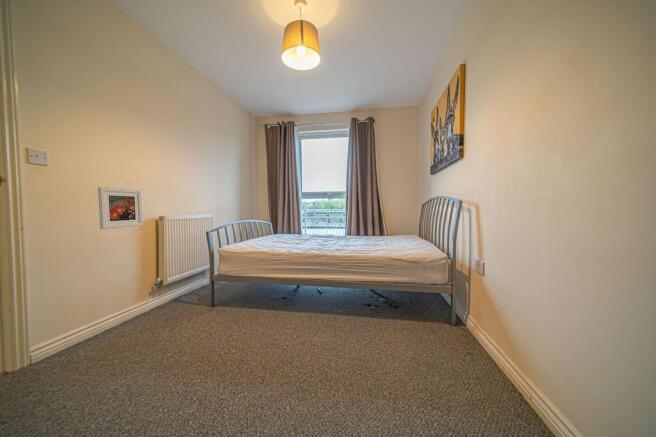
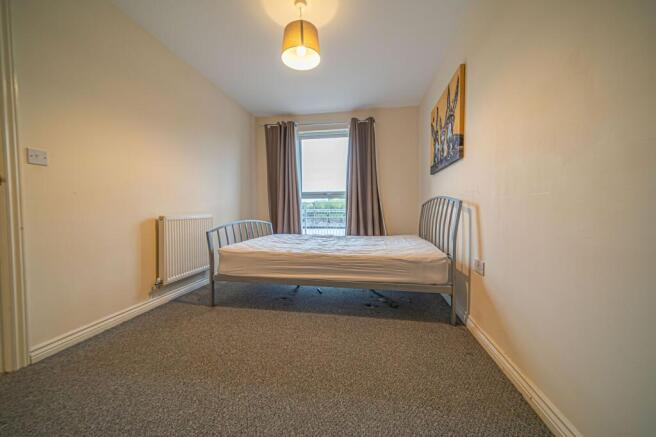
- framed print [97,186,144,230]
